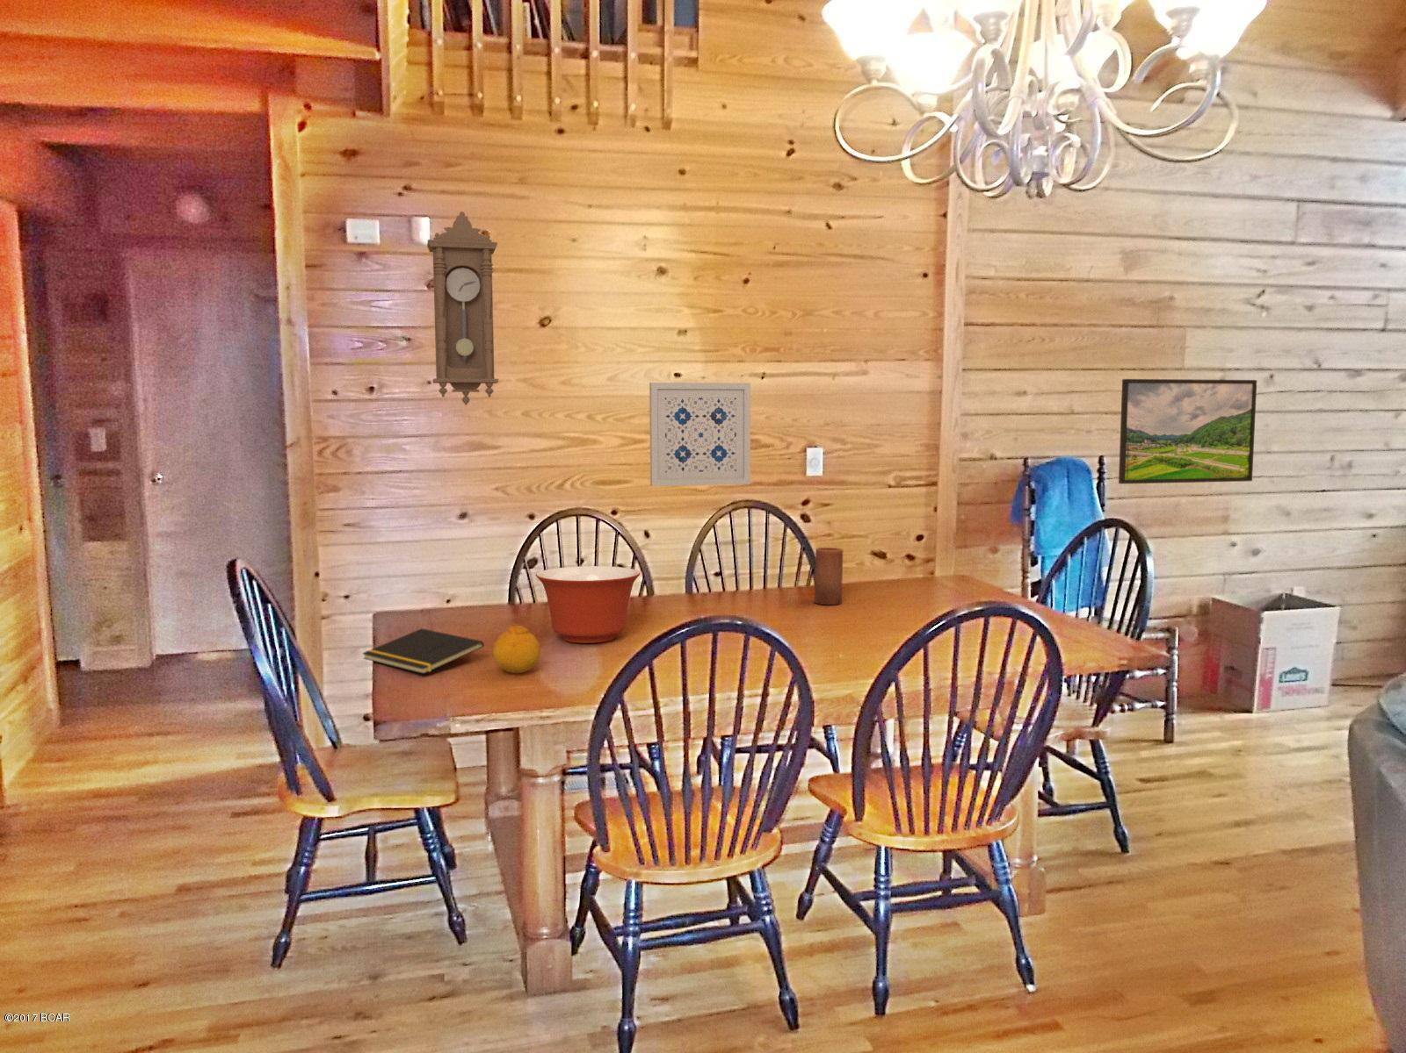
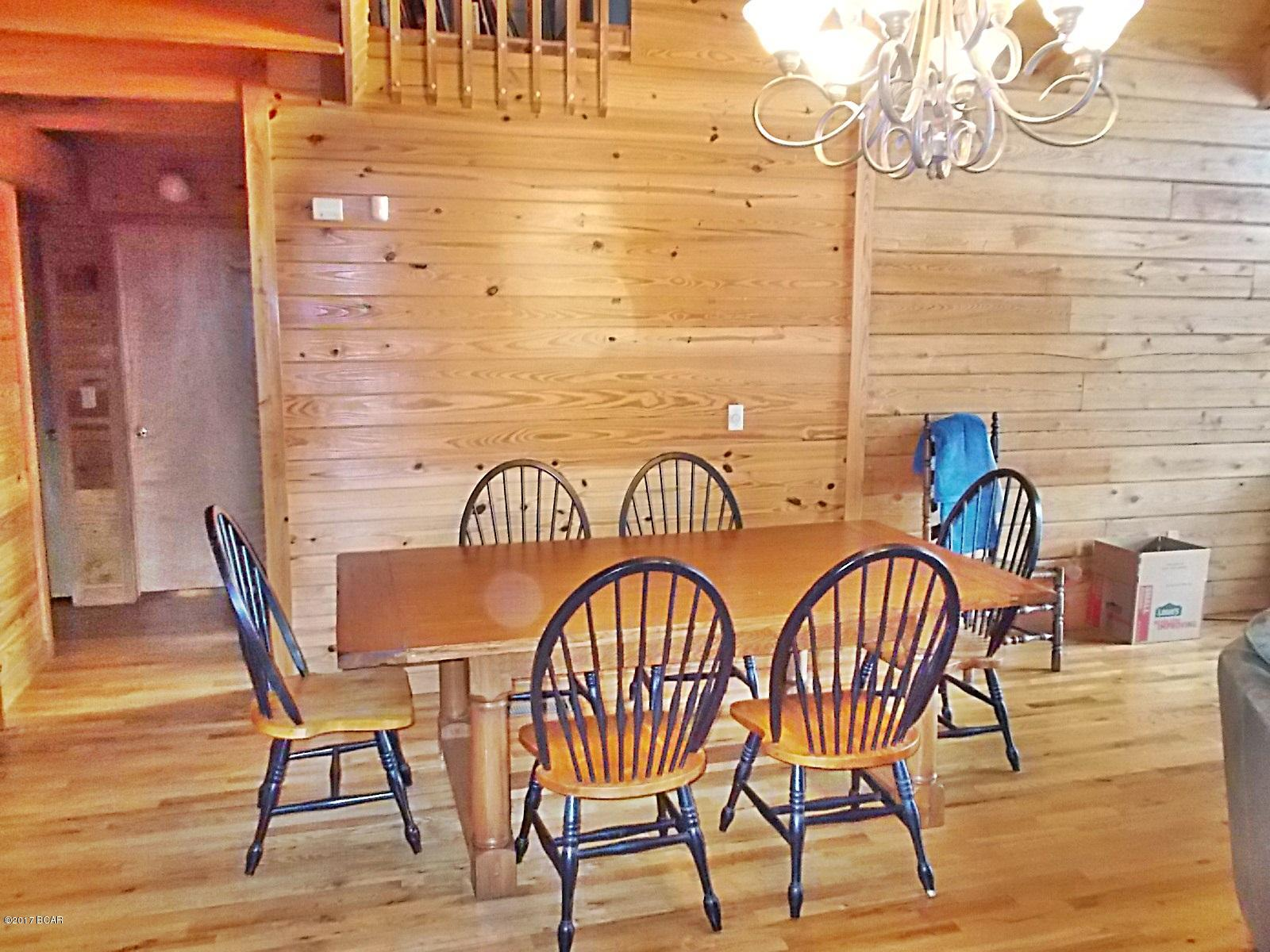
- candle [813,546,845,605]
- fruit [492,625,541,674]
- mixing bowl [535,565,641,644]
- pendulum clock [426,210,499,406]
- wall art [649,382,752,487]
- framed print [1118,378,1258,484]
- notepad [361,627,485,675]
